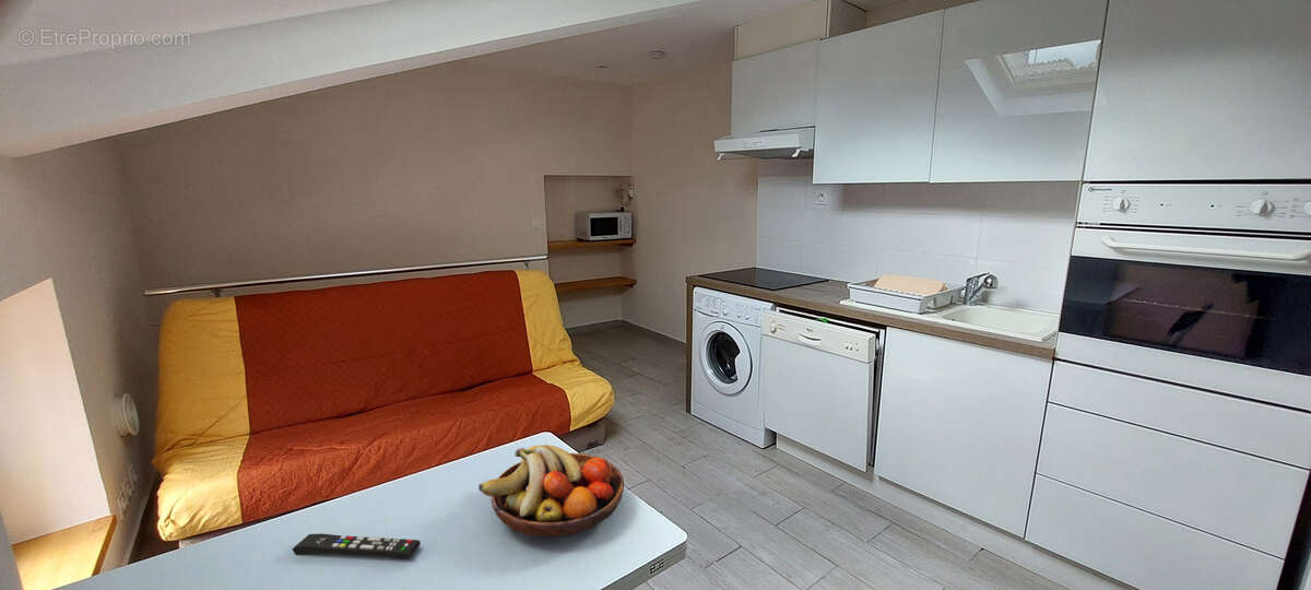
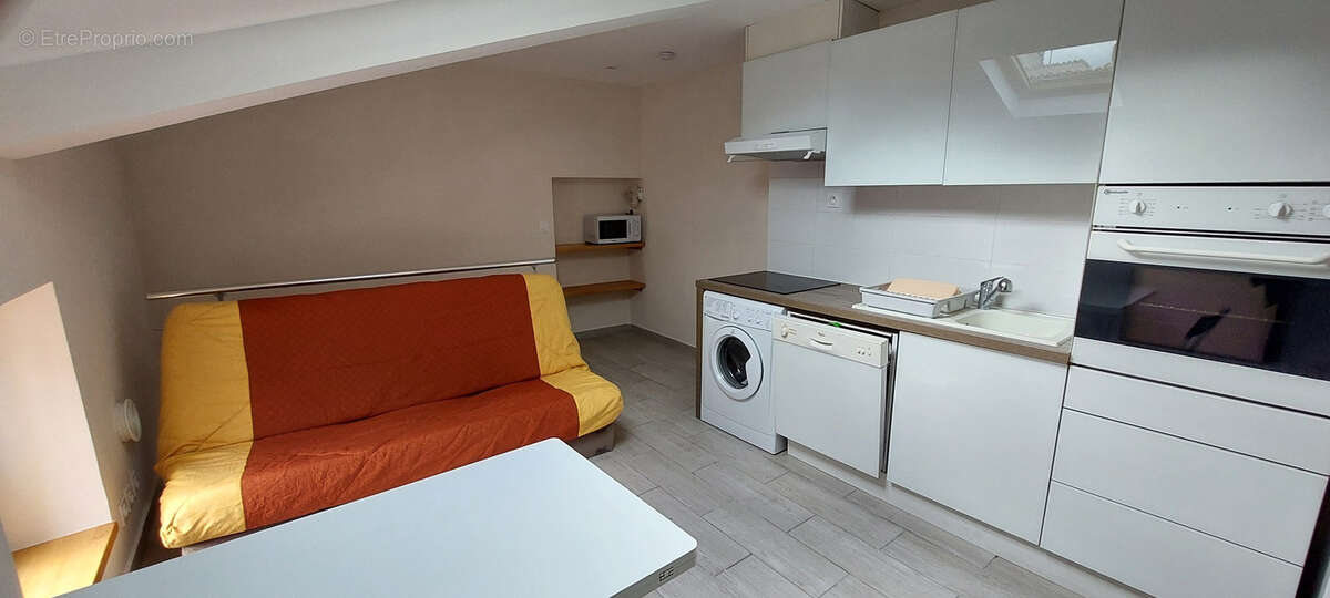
- remote control [292,533,422,560]
- fruit bowl [477,444,625,538]
